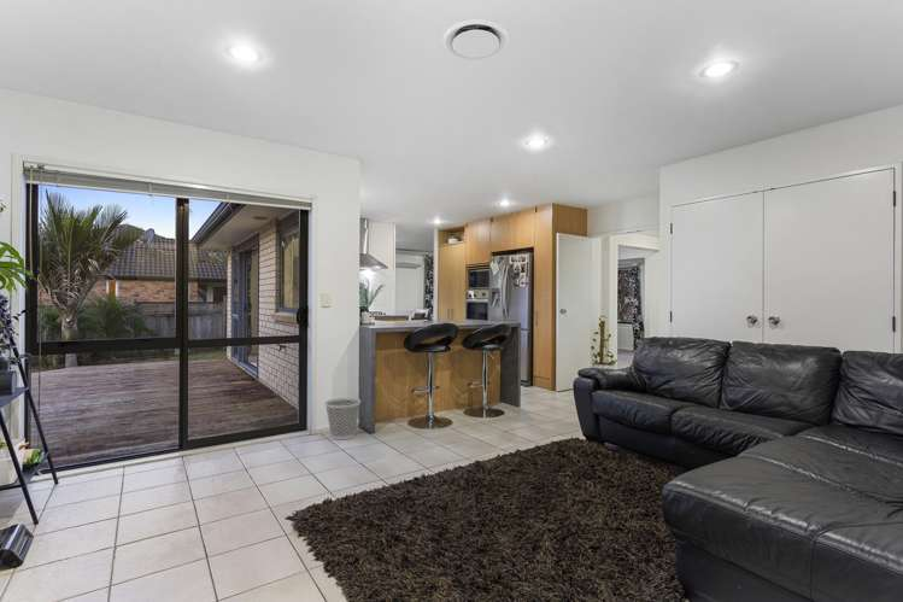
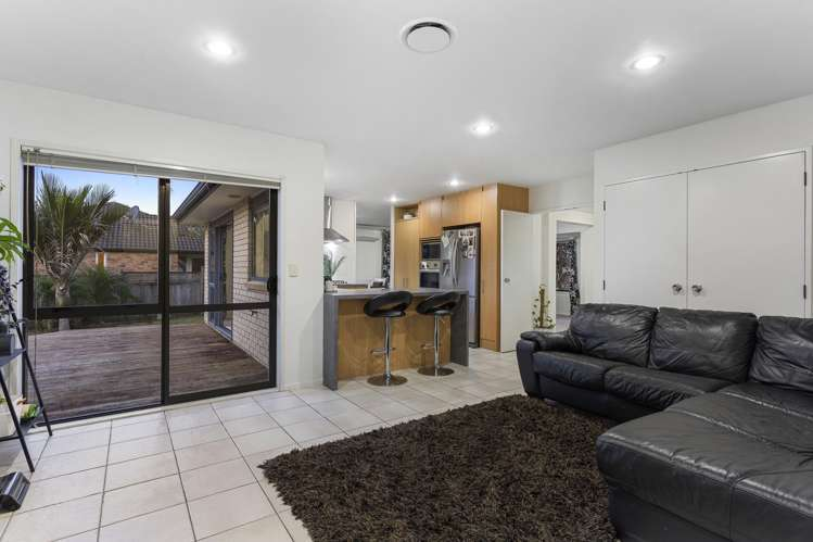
- wastebasket [324,397,362,440]
